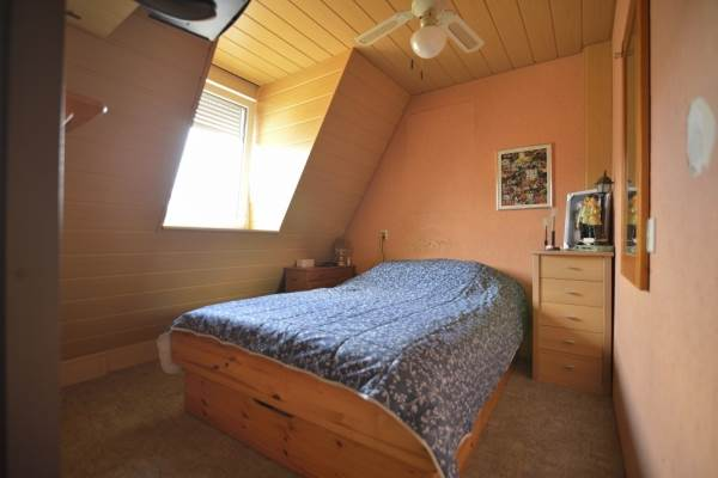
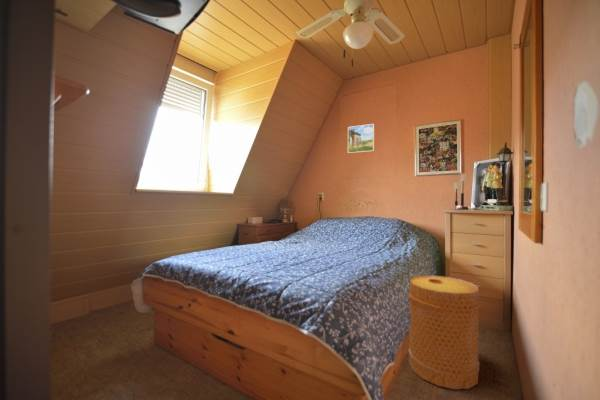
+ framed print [347,123,375,154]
+ basket [407,275,481,390]
